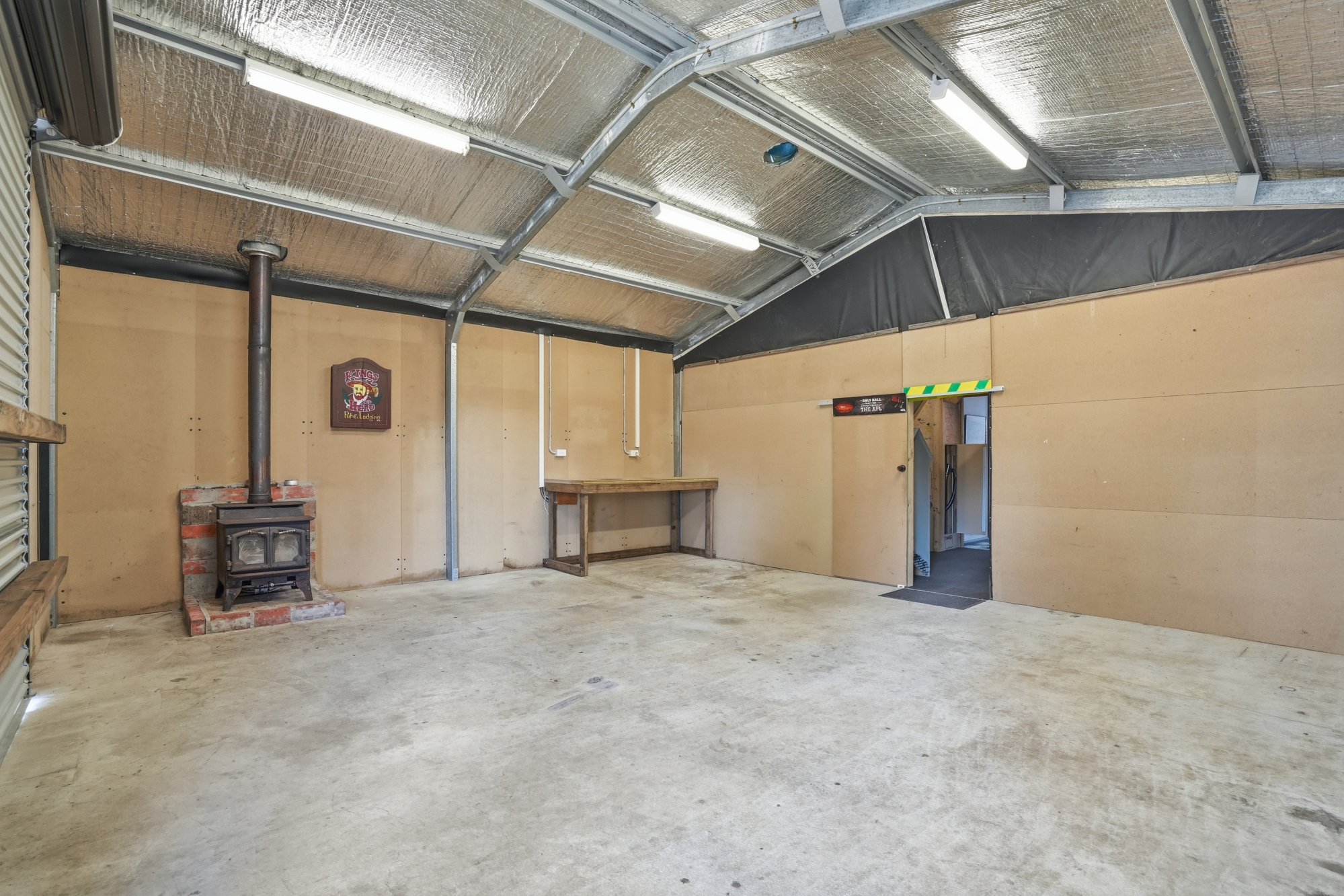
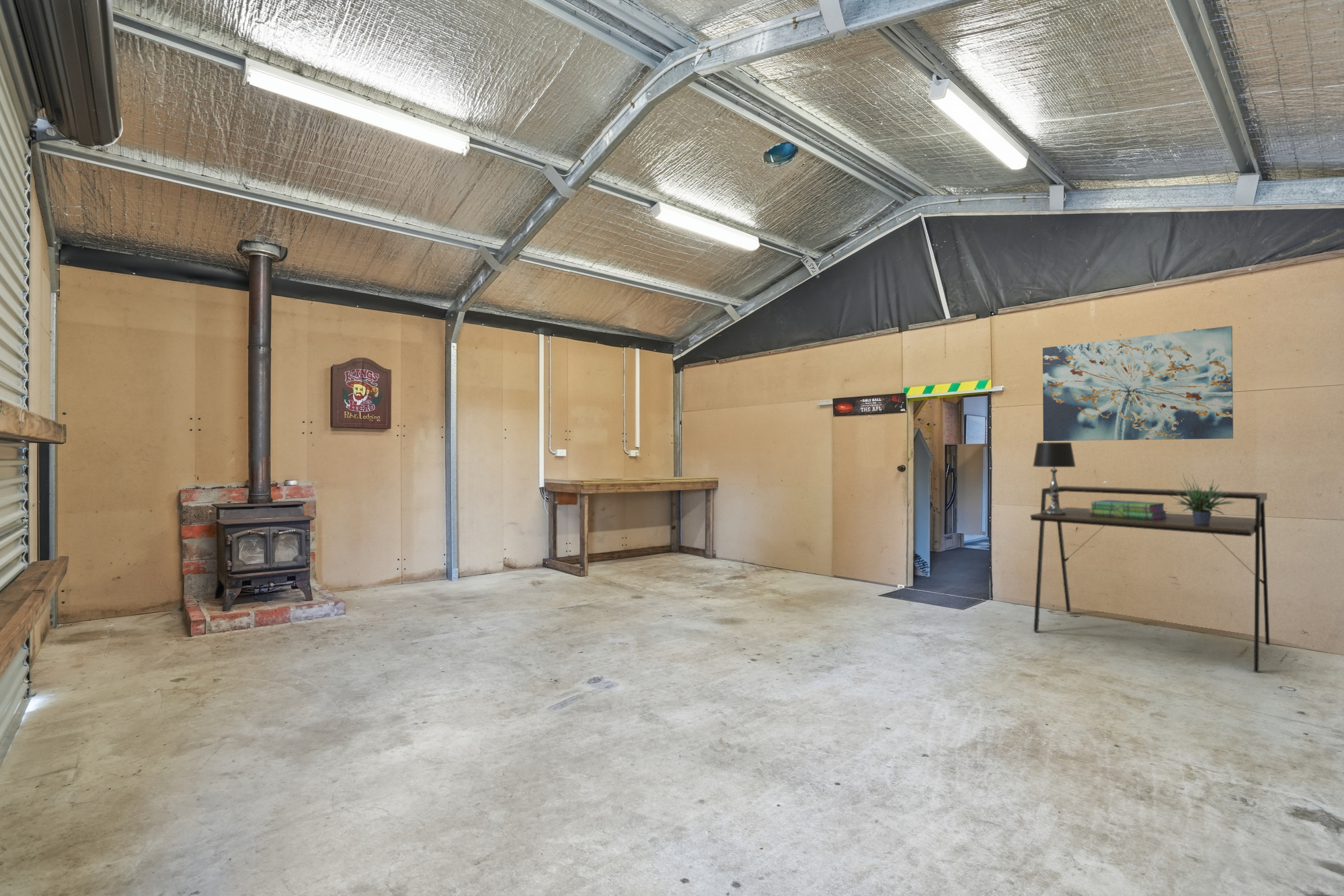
+ desk [1029,485,1271,674]
+ table lamp [1032,442,1076,515]
+ wall art [1042,325,1234,442]
+ stack of books [1089,499,1168,520]
+ potted plant [1169,473,1236,525]
